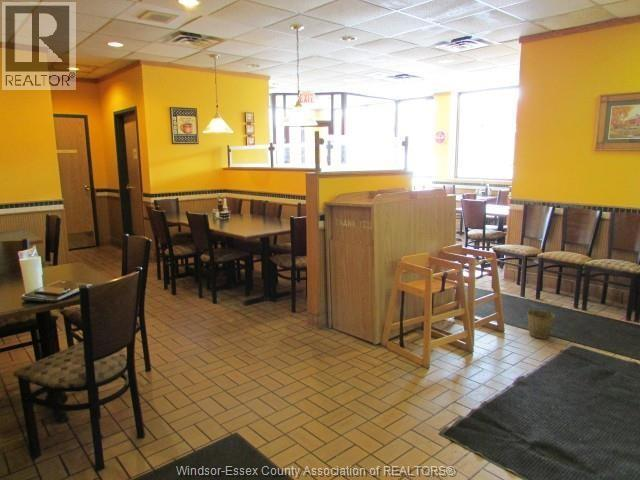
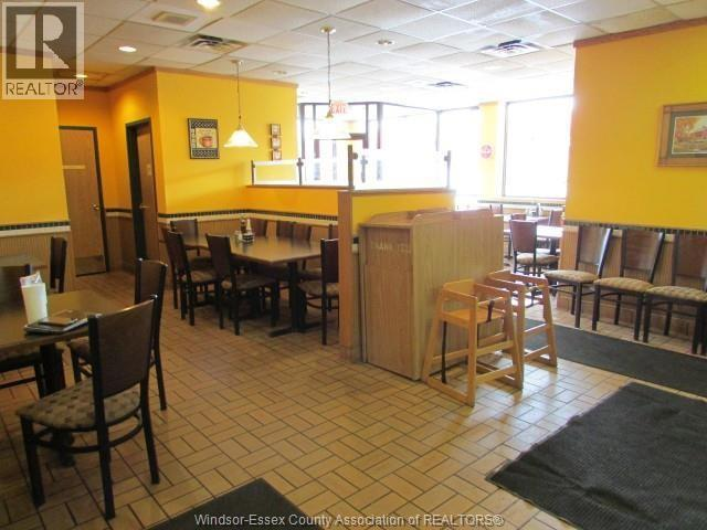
- bucket [526,298,556,339]
